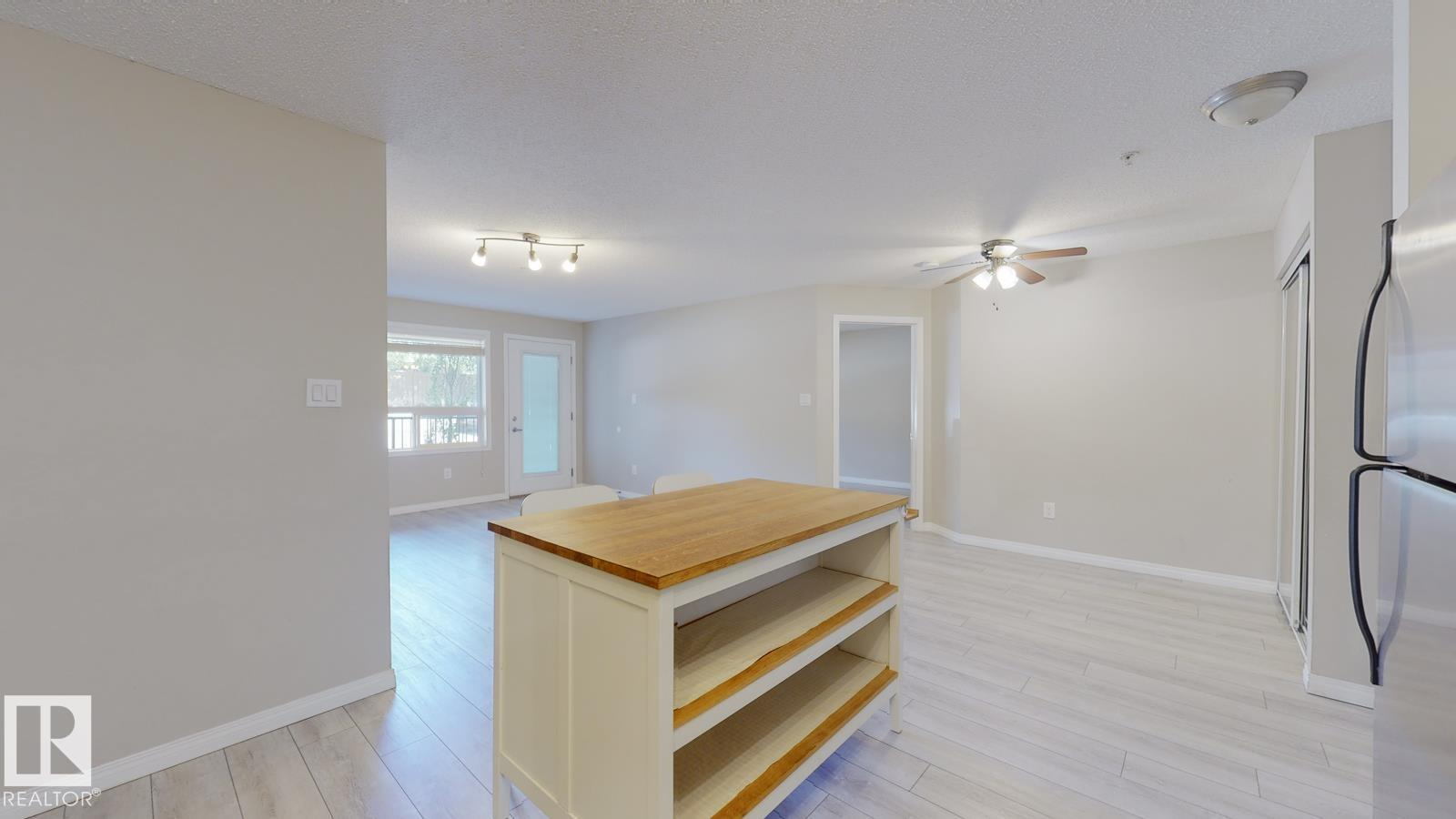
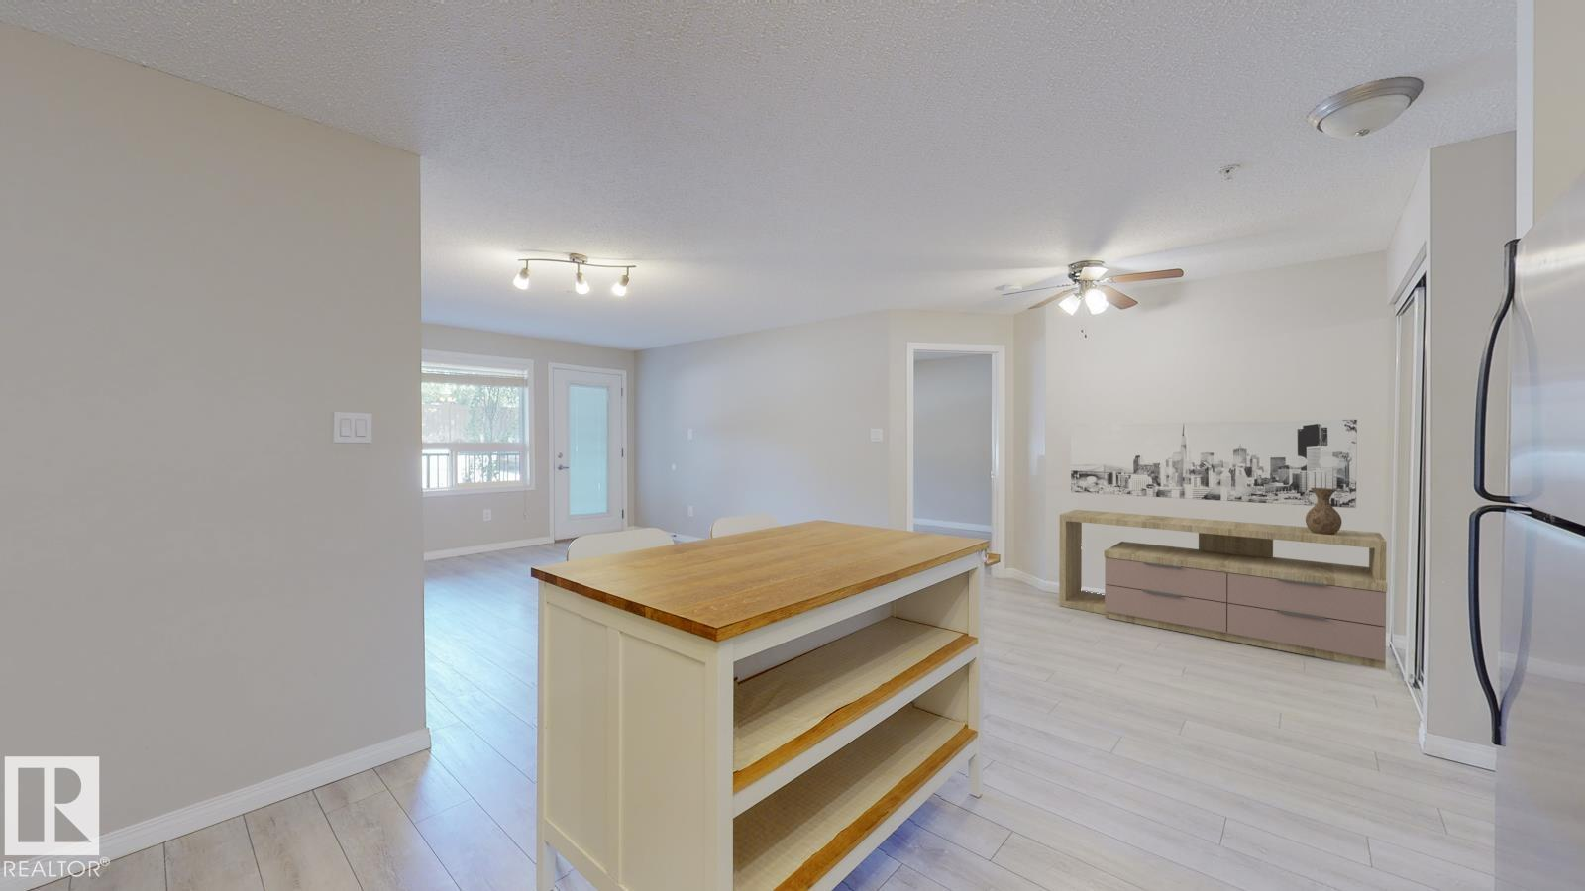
+ sideboard [1058,509,1388,671]
+ wall art [1070,419,1359,509]
+ vase [1304,488,1342,533]
